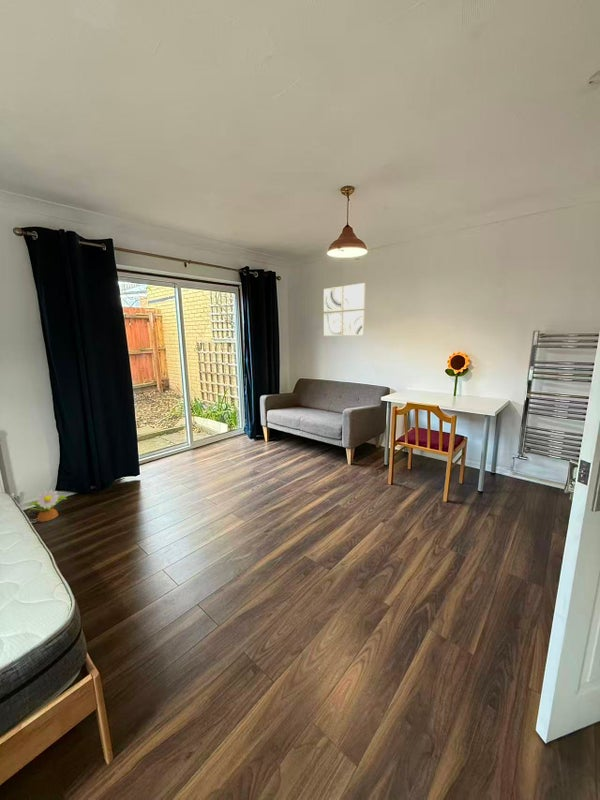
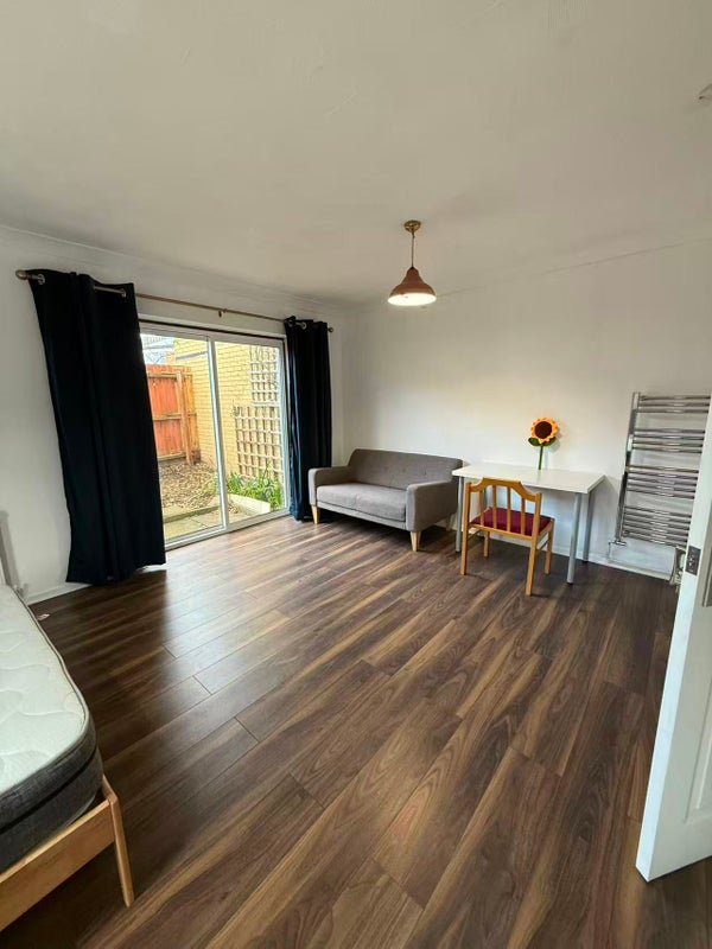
- wall art [323,282,366,337]
- decorative plant [26,489,68,523]
